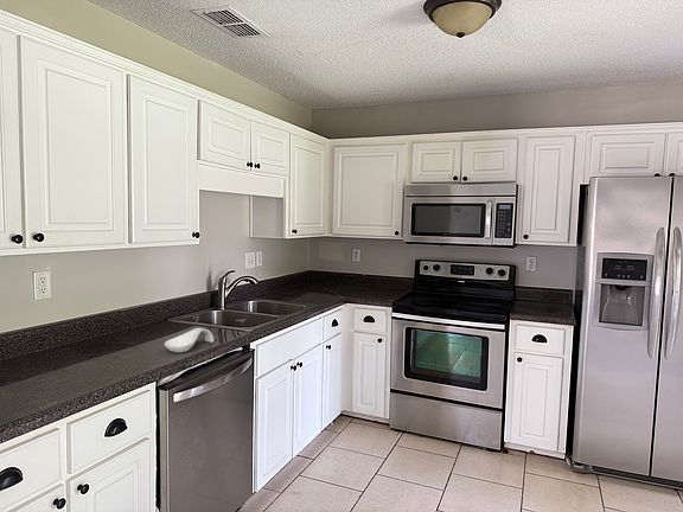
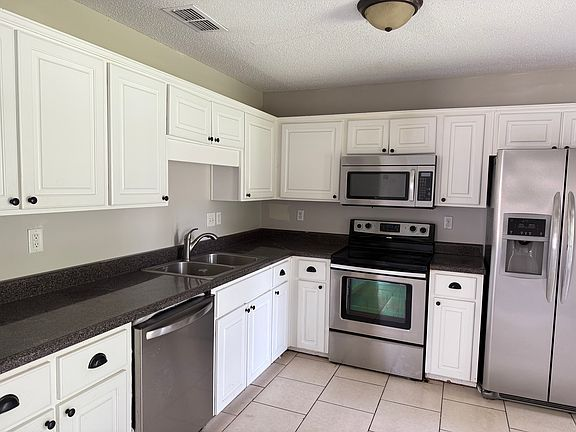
- spoon rest [164,327,215,353]
